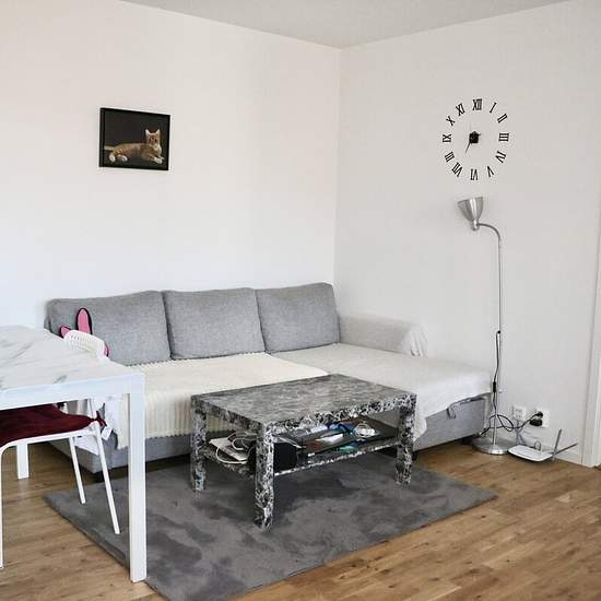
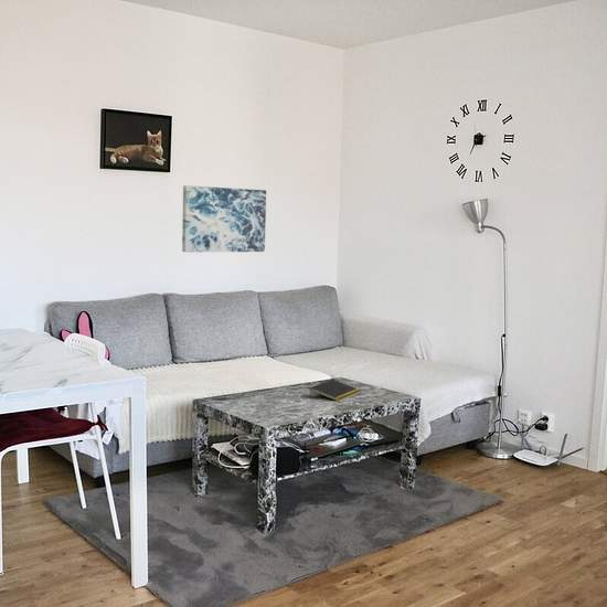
+ notepad [308,379,363,402]
+ wall art [181,184,267,253]
